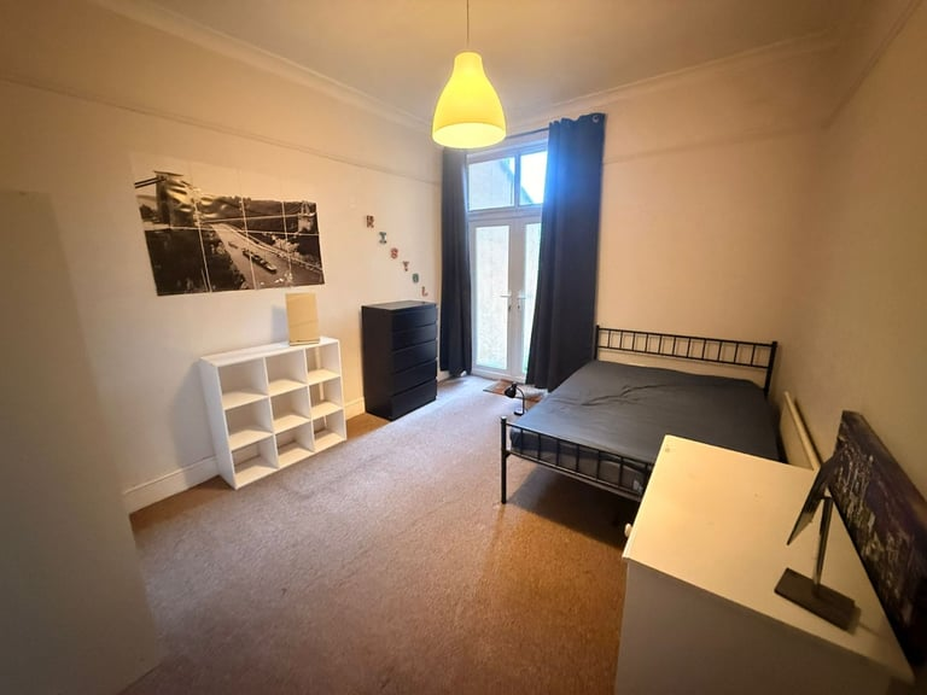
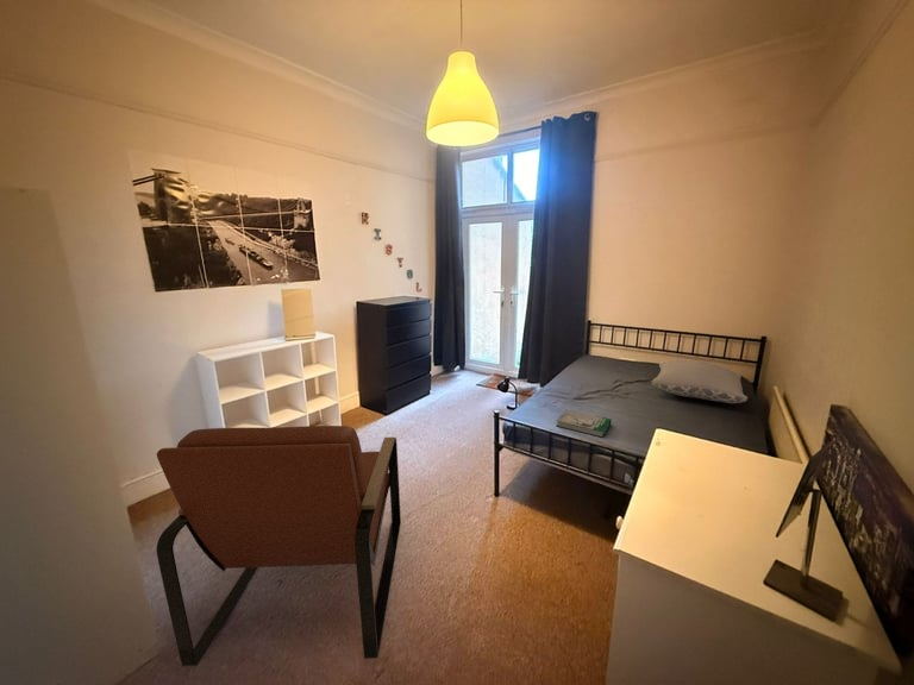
+ pillow [650,359,749,404]
+ book [556,409,613,439]
+ armchair [156,425,402,667]
